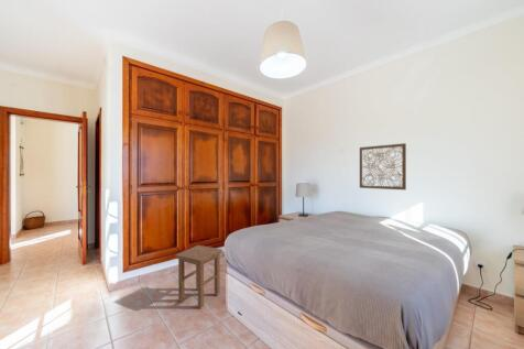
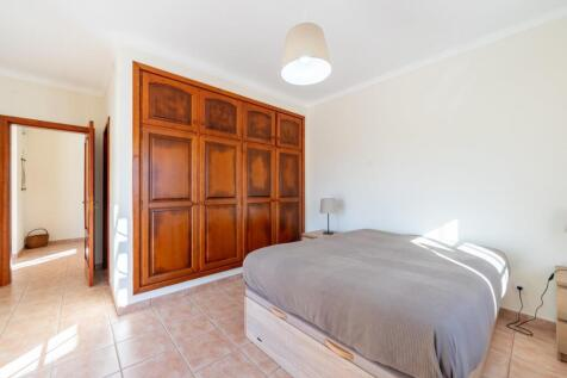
- stool [174,244,223,310]
- wall art [359,142,407,190]
